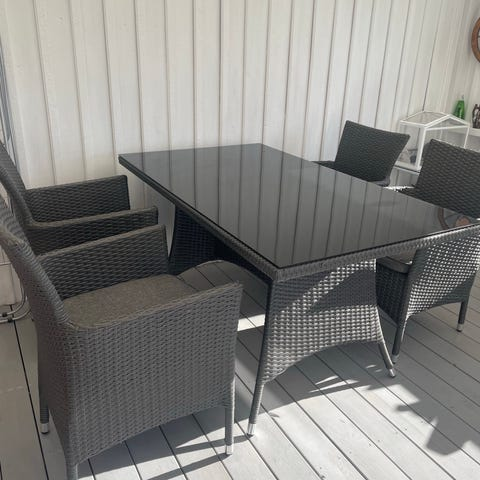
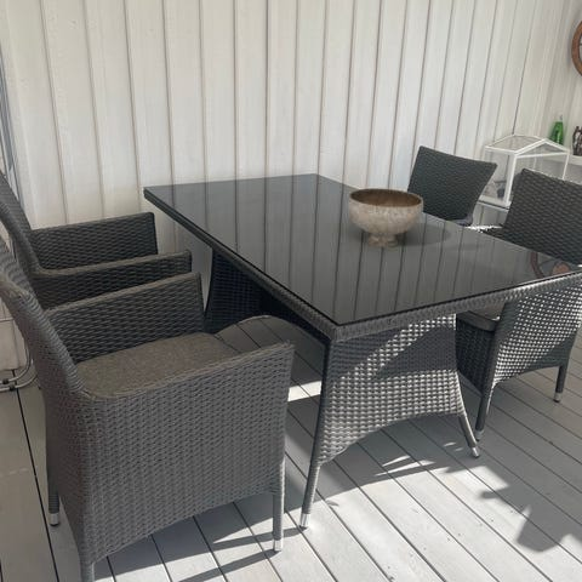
+ bowl [347,187,424,247]
